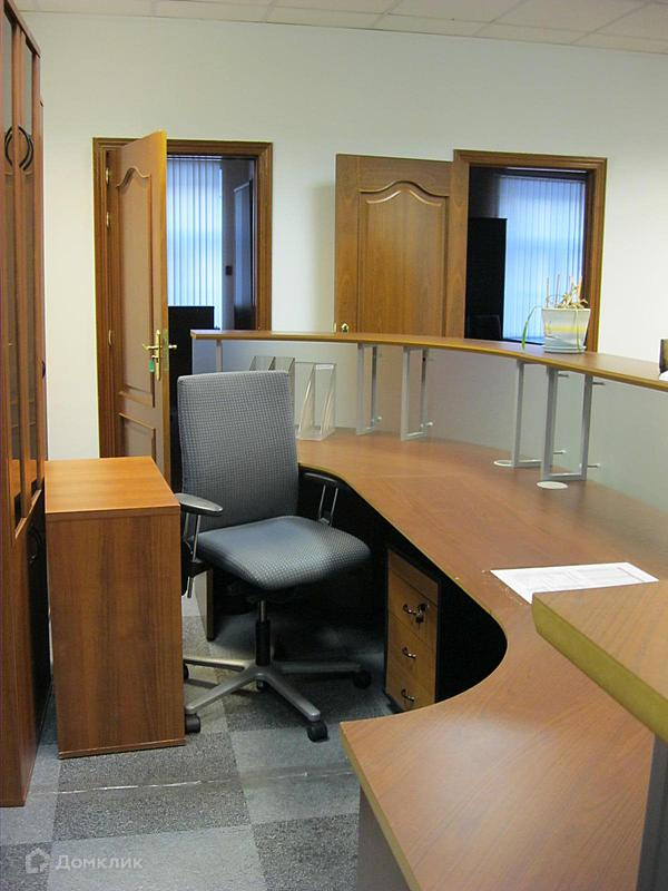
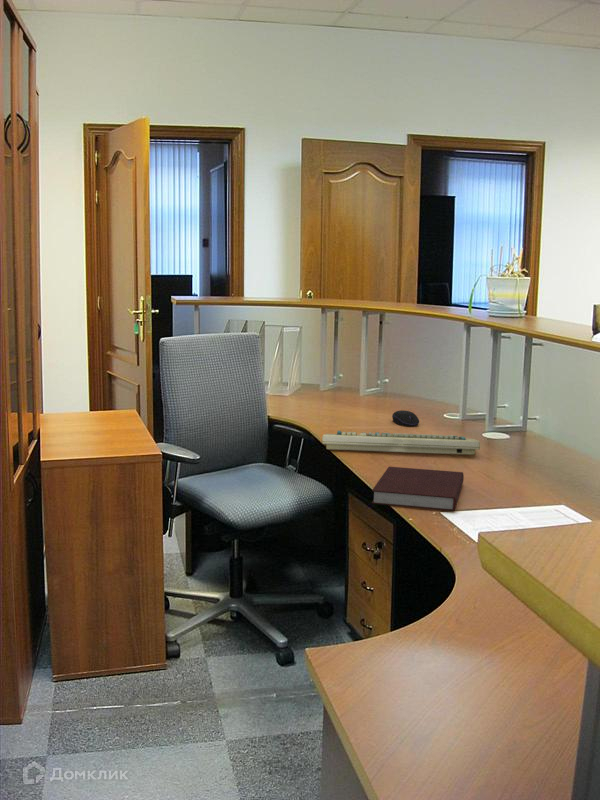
+ computer mouse [391,409,420,427]
+ notebook [370,466,465,512]
+ keyboard [321,430,481,456]
